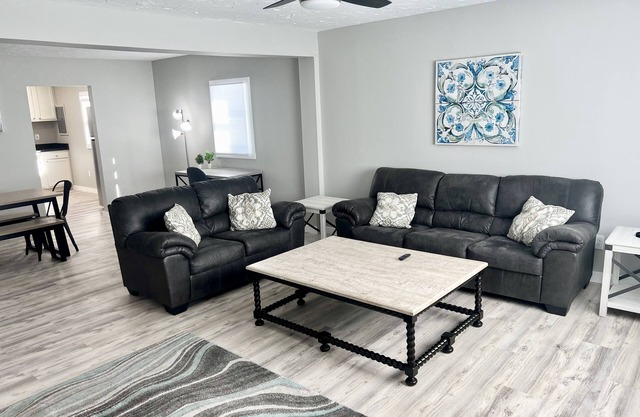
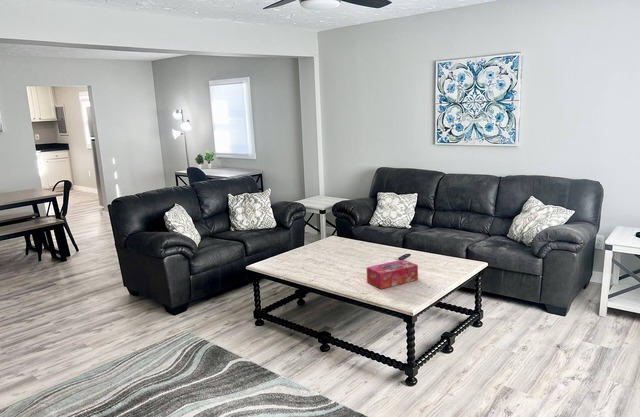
+ tissue box [366,259,419,290]
